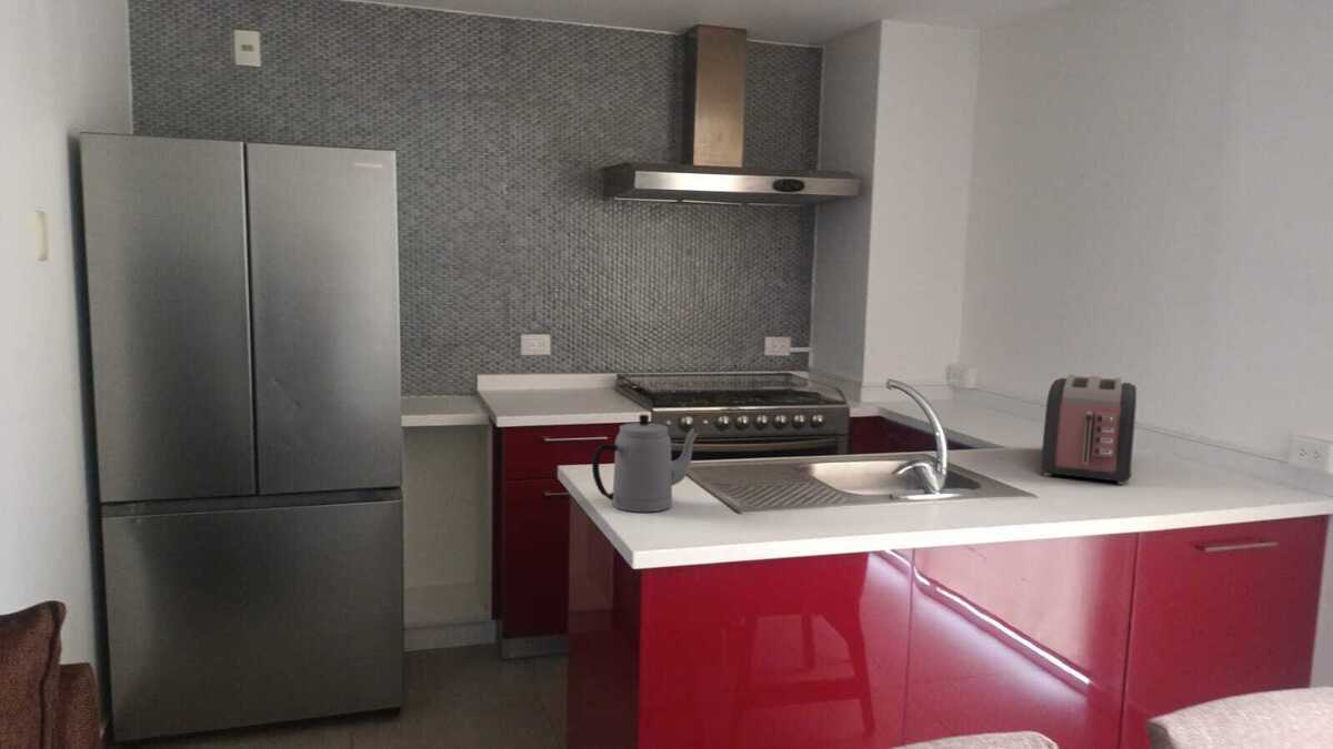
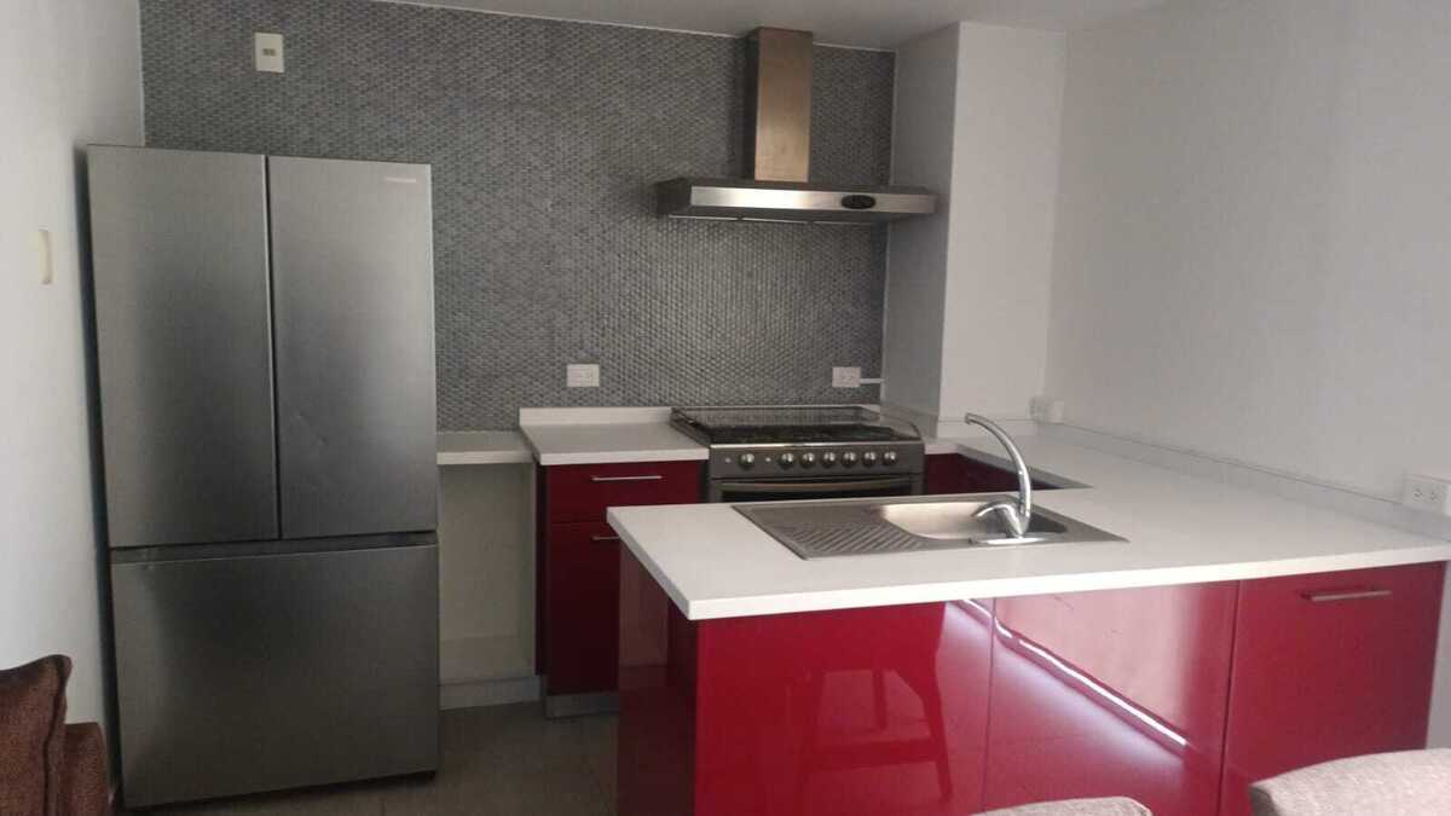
- toaster [1040,373,1137,486]
- teapot [591,413,700,513]
